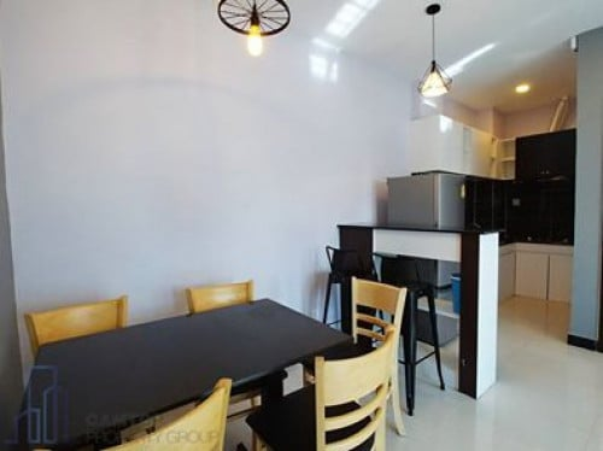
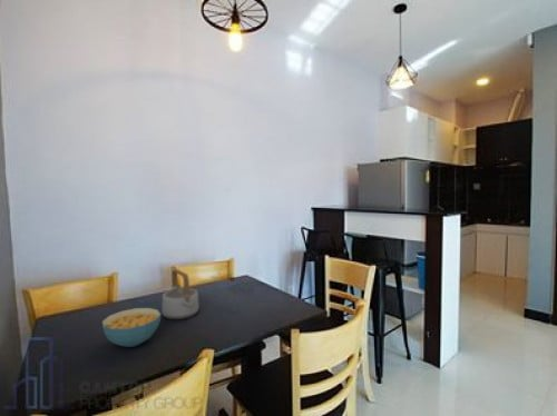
+ cereal bowl [101,307,162,348]
+ teapot [160,268,201,320]
